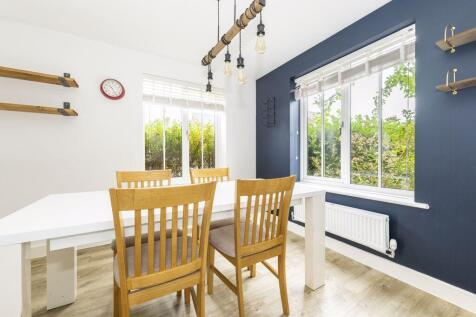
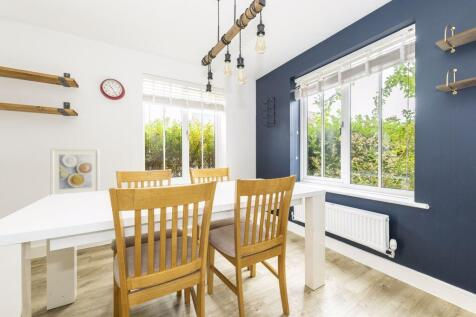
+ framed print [49,147,100,195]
